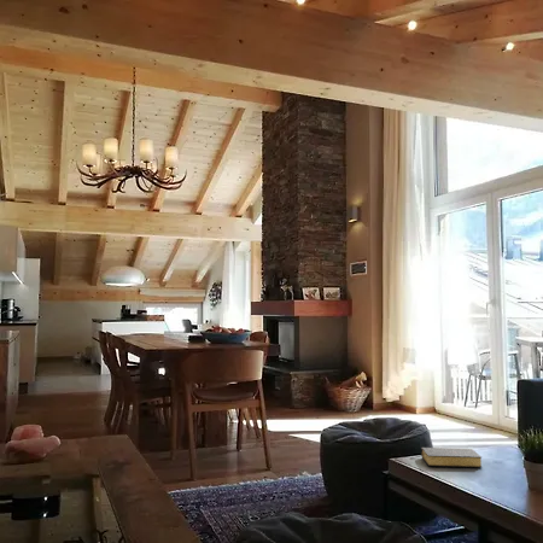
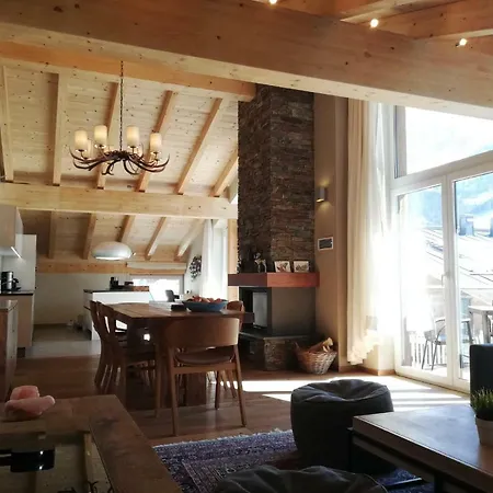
- bible [409,446,483,468]
